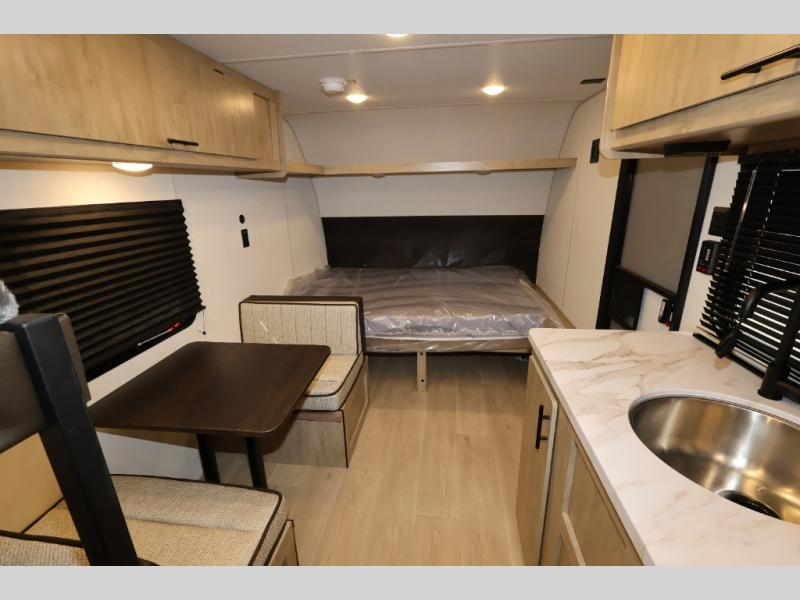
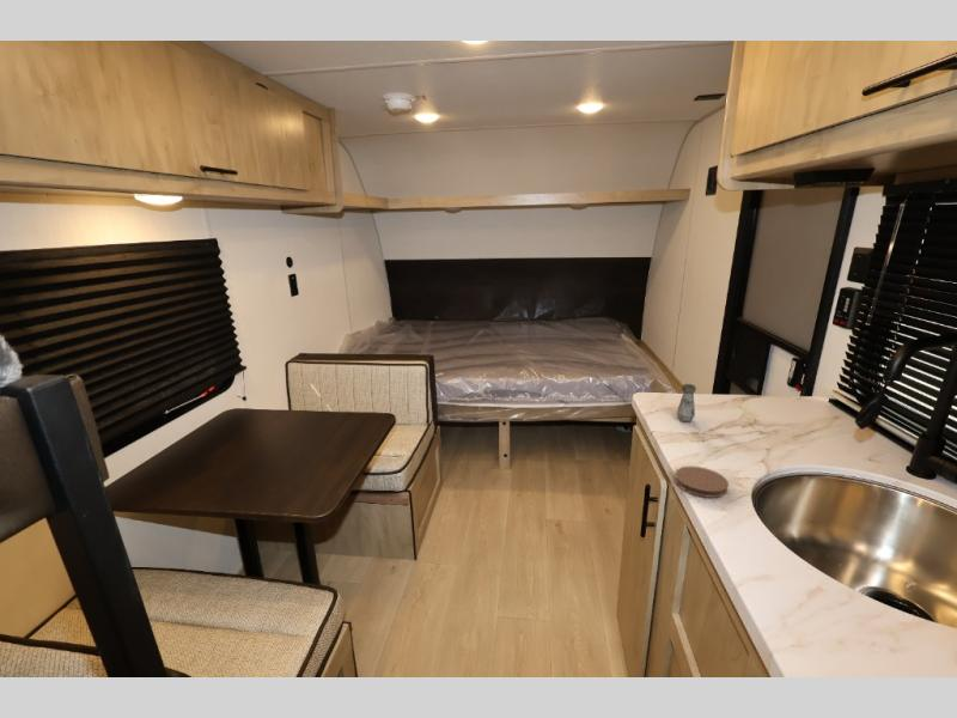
+ coaster [673,466,730,499]
+ salt shaker [676,383,697,424]
